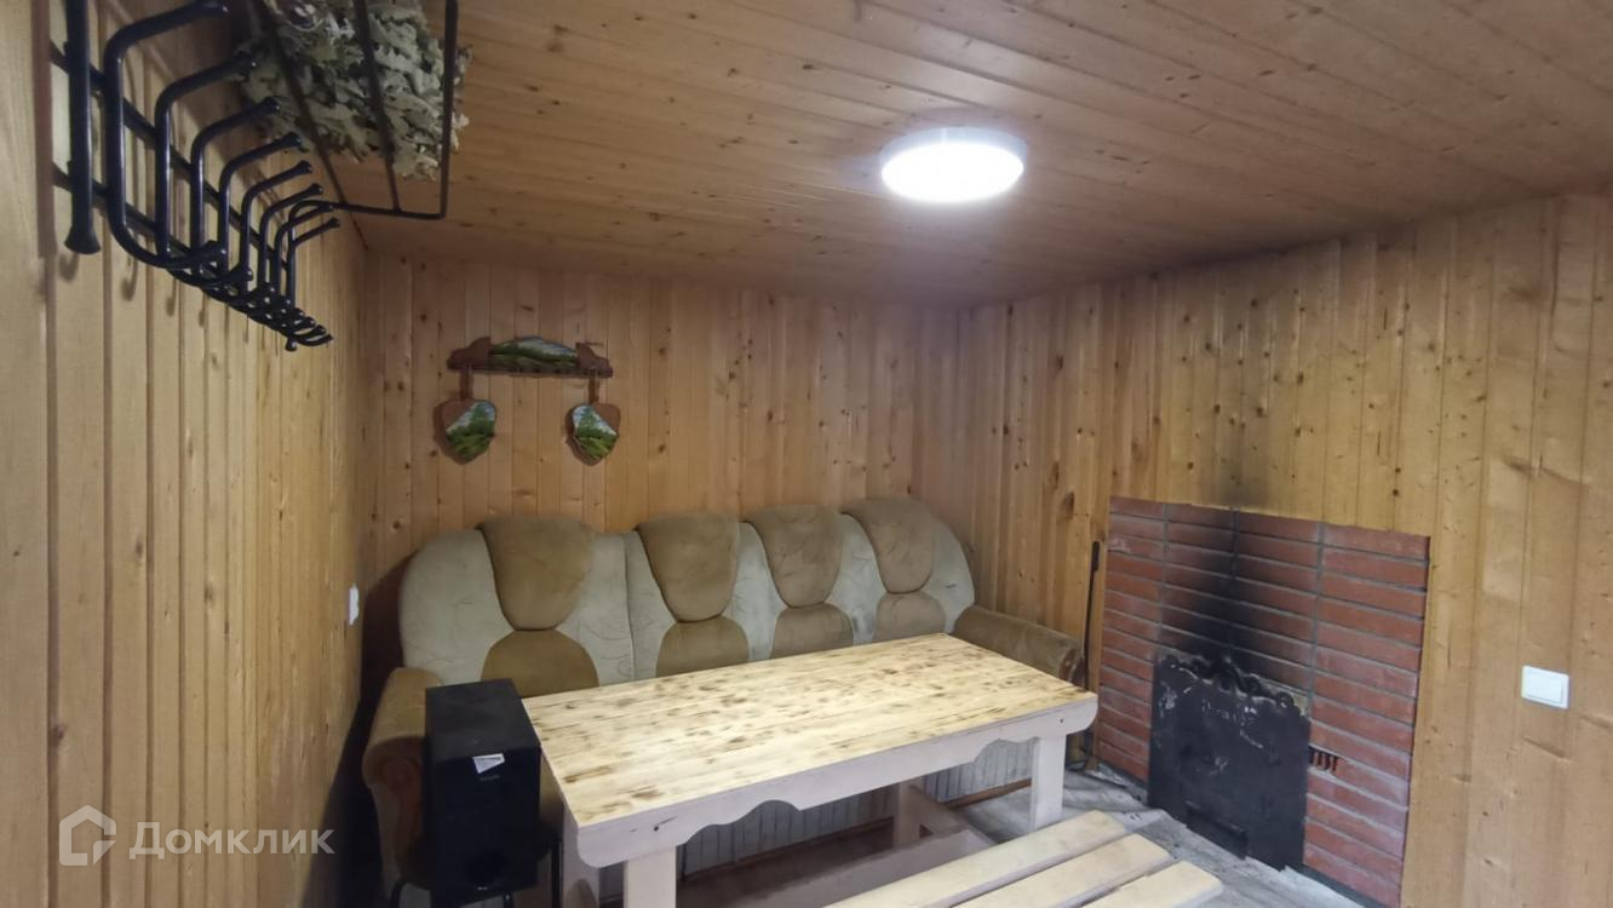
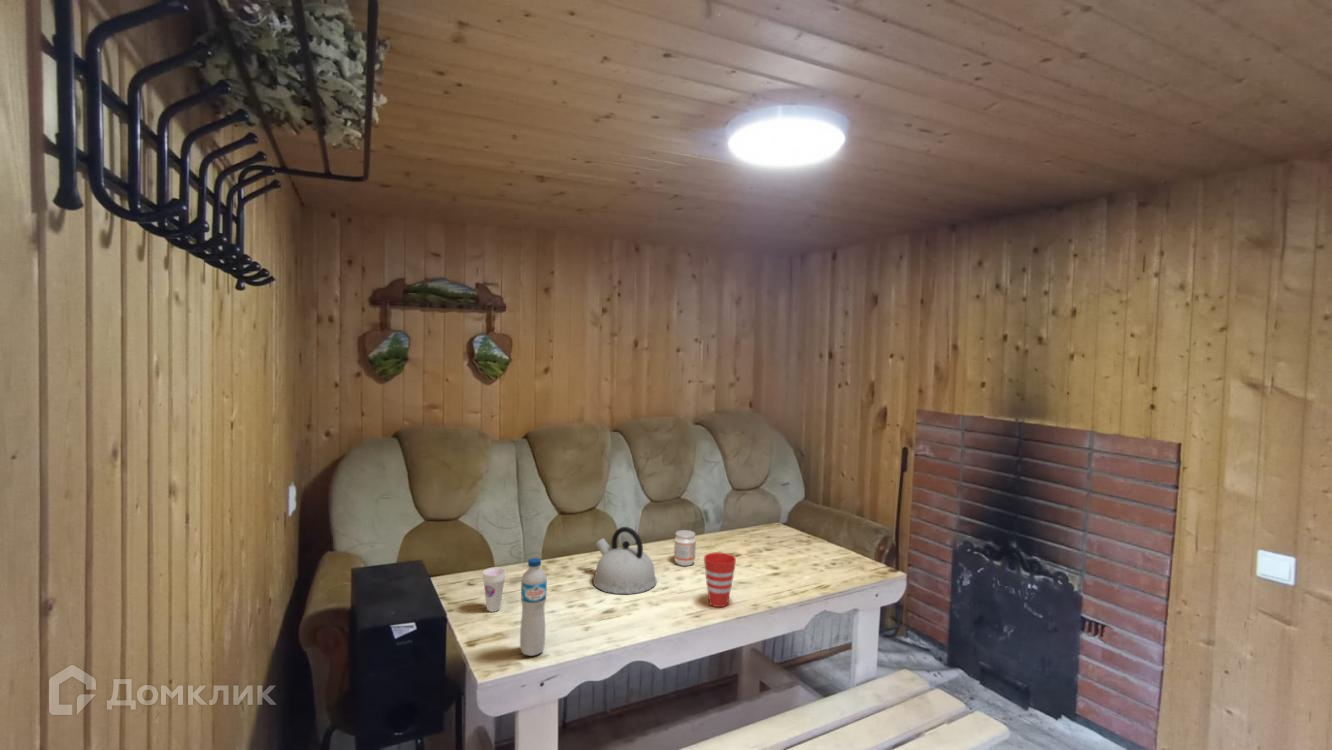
+ kettle [592,526,658,595]
+ jam [673,529,697,567]
+ cup [482,566,506,613]
+ cup [703,551,737,608]
+ water bottle [519,557,548,657]
